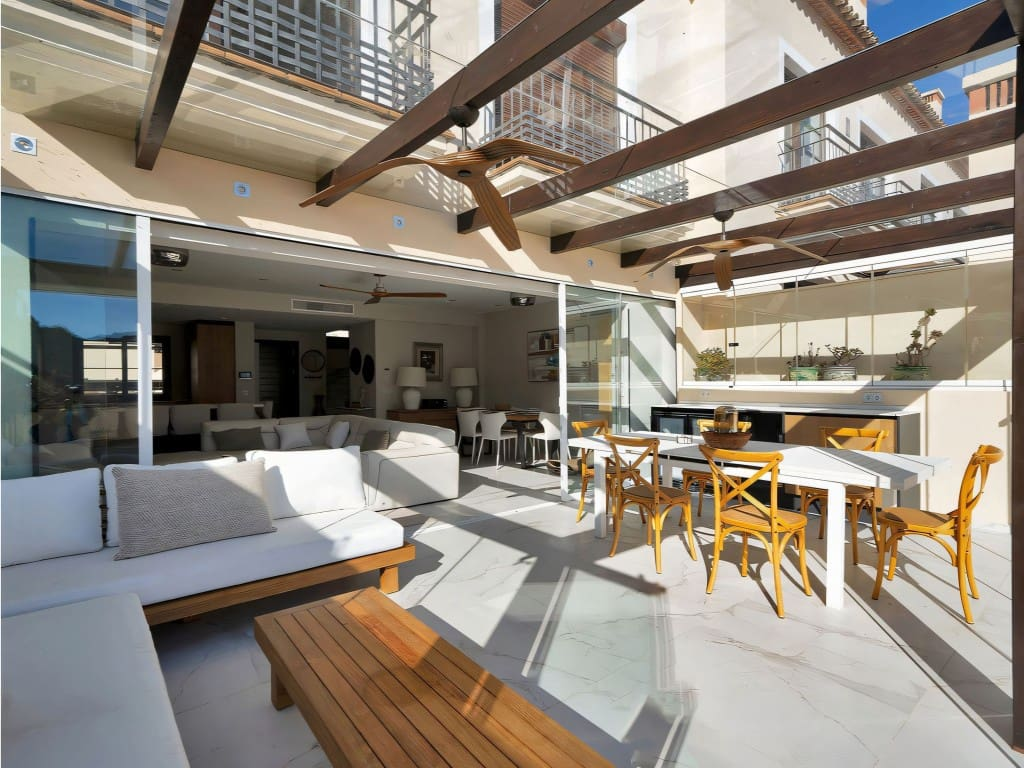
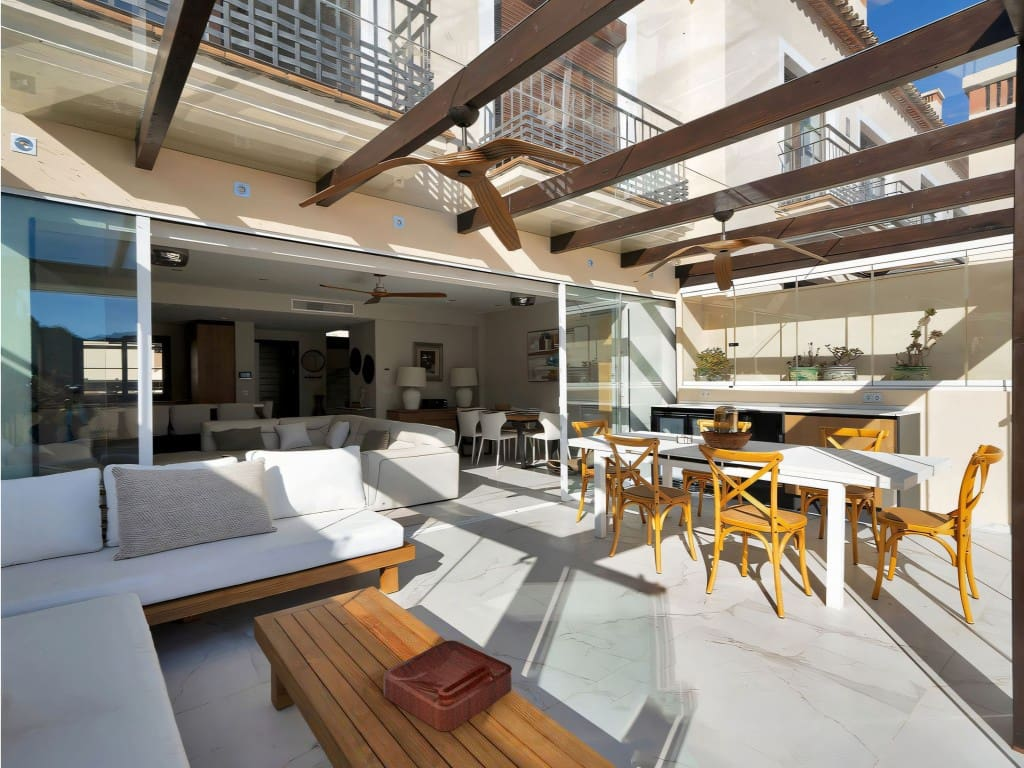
+ decorative tray [383,639,513,733]
